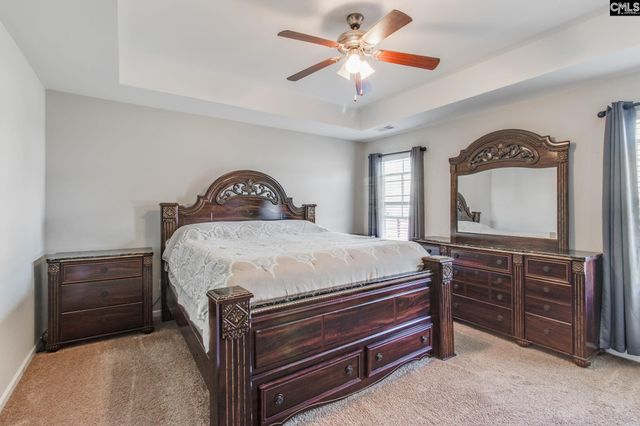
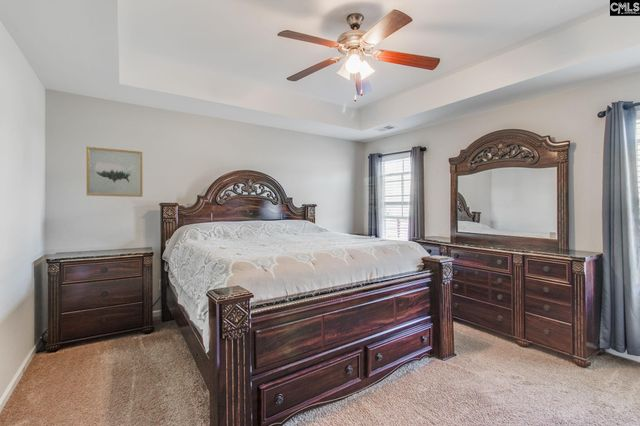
+ wall art [85,146,143,198]
